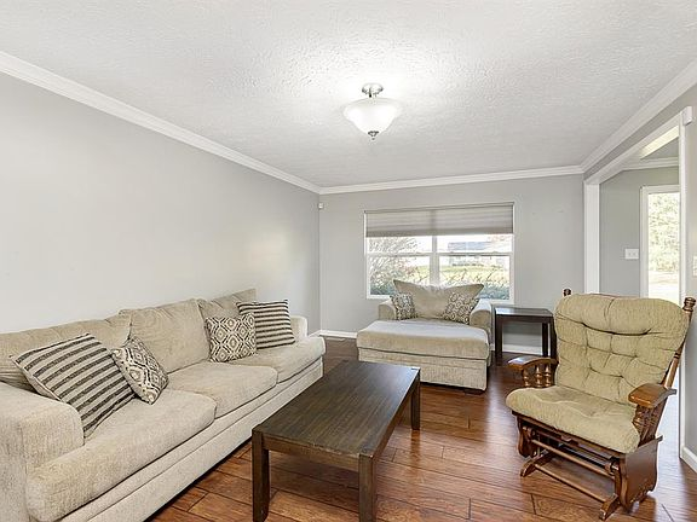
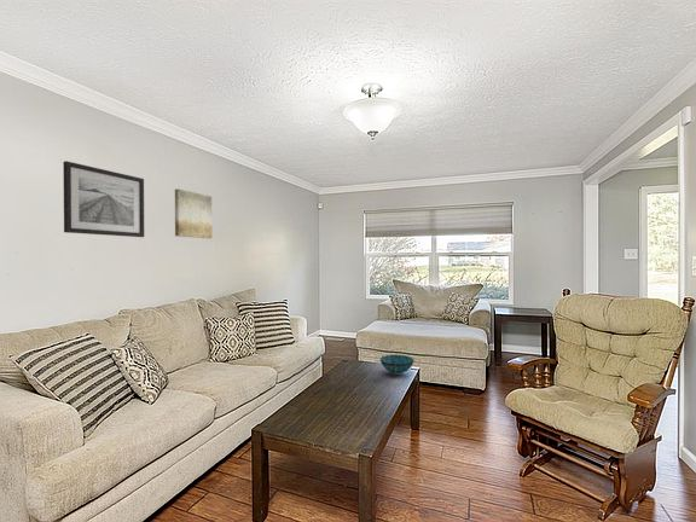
+ decorative bowl [379,354,414,376]
+ wall art [174,188,213,239]
+ wall art [62,160,145,238]
